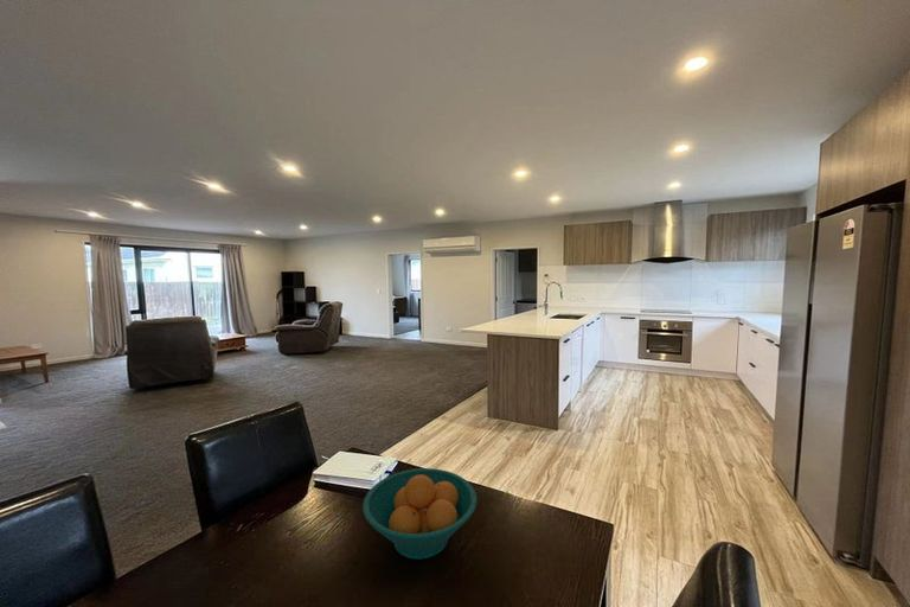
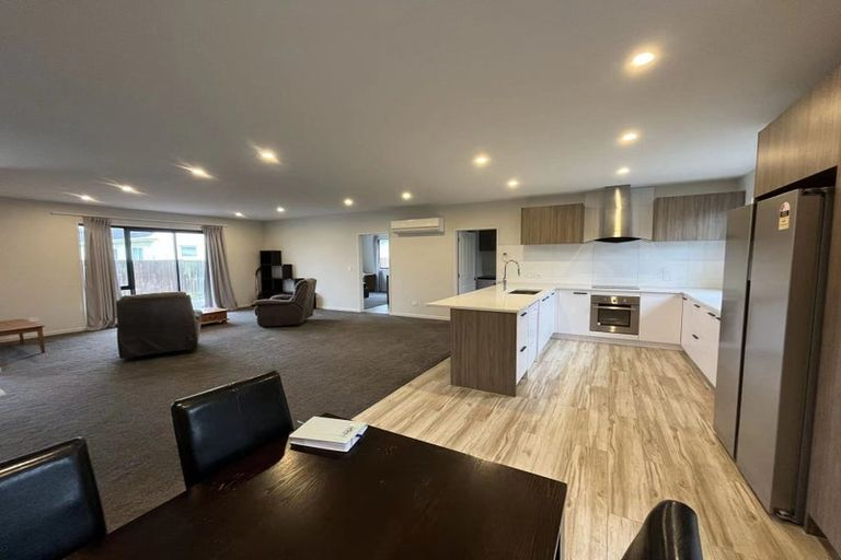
- fruit bowl [361,467,479,561]
